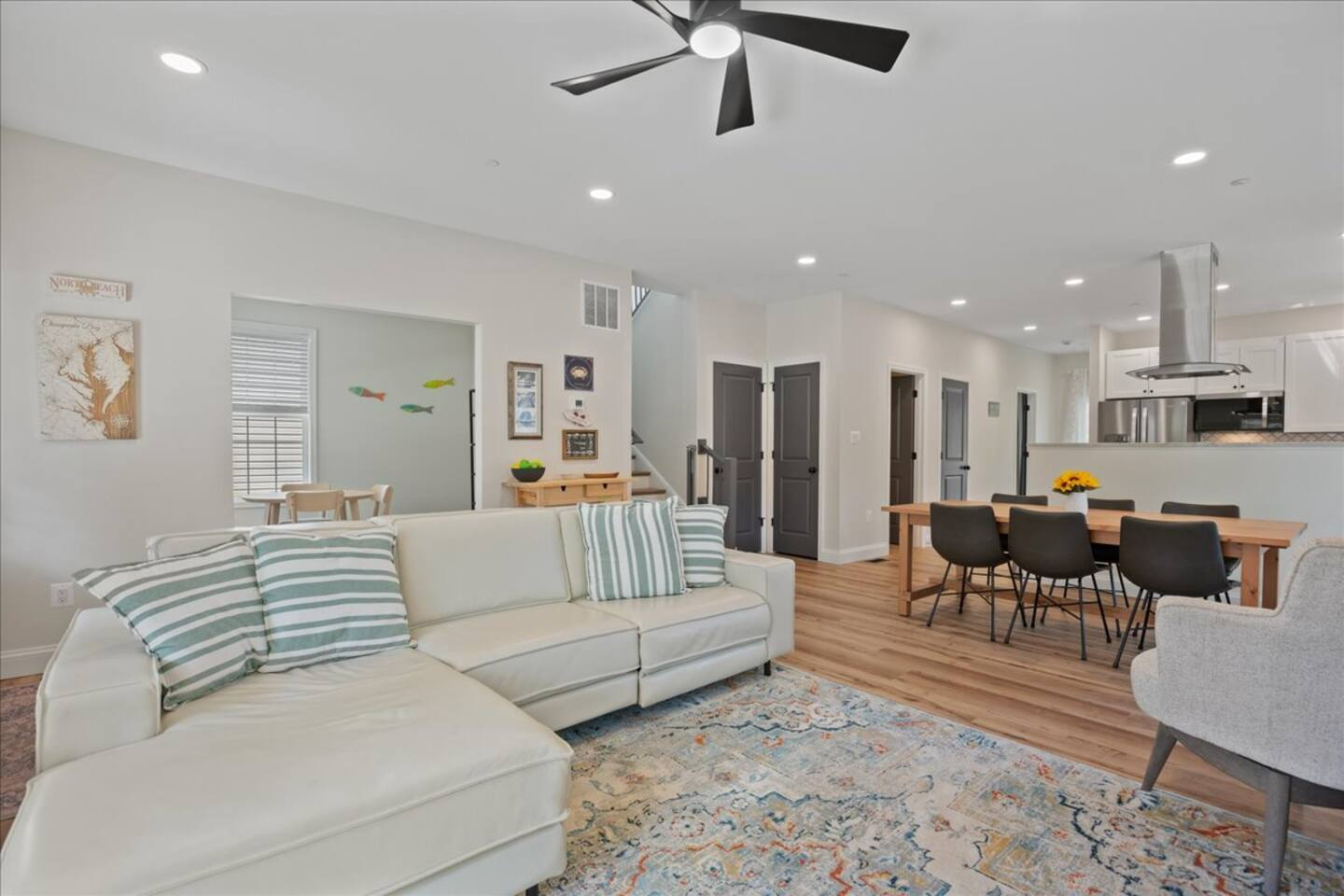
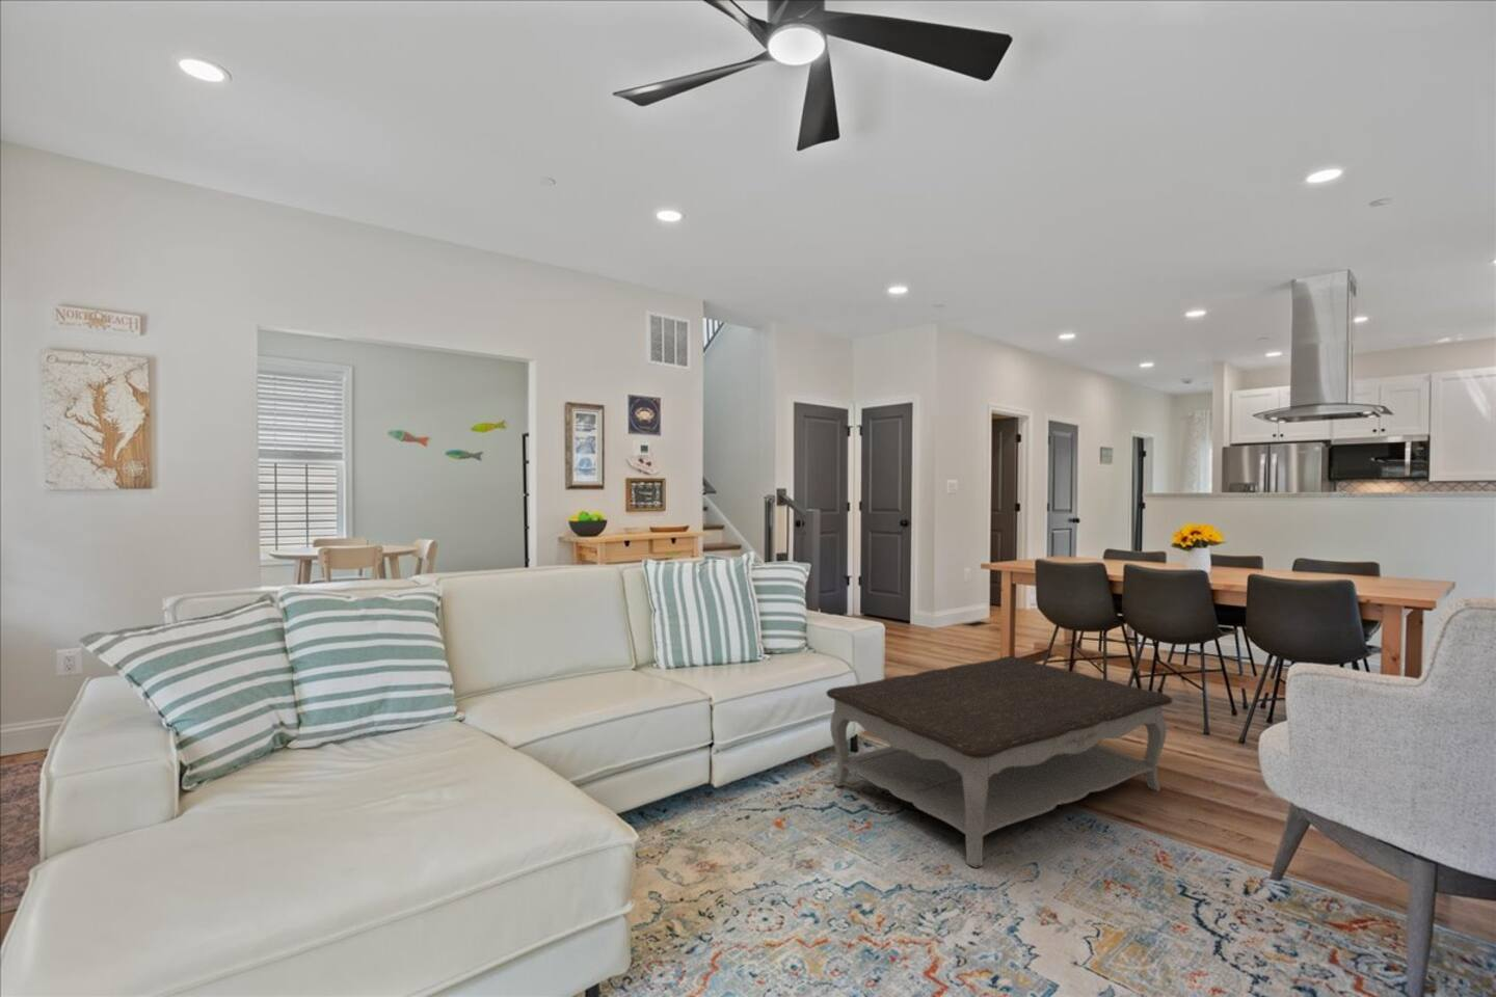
+ coffee table [825,655,1174,869]
